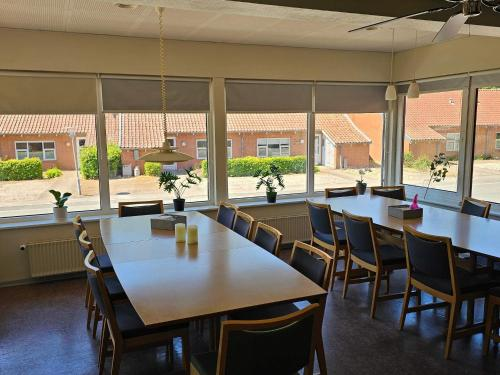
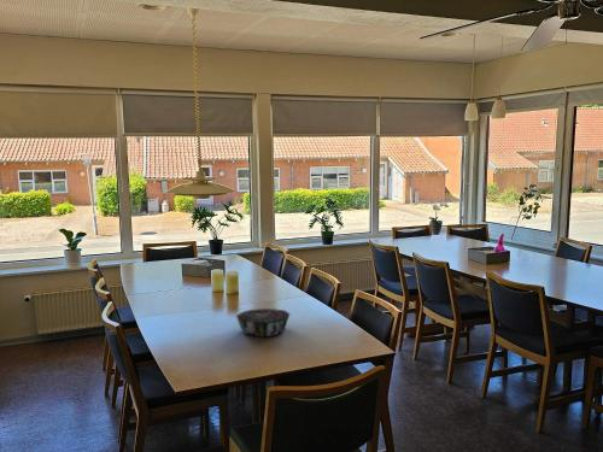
+ decorative bowl [234,307,291,337]
